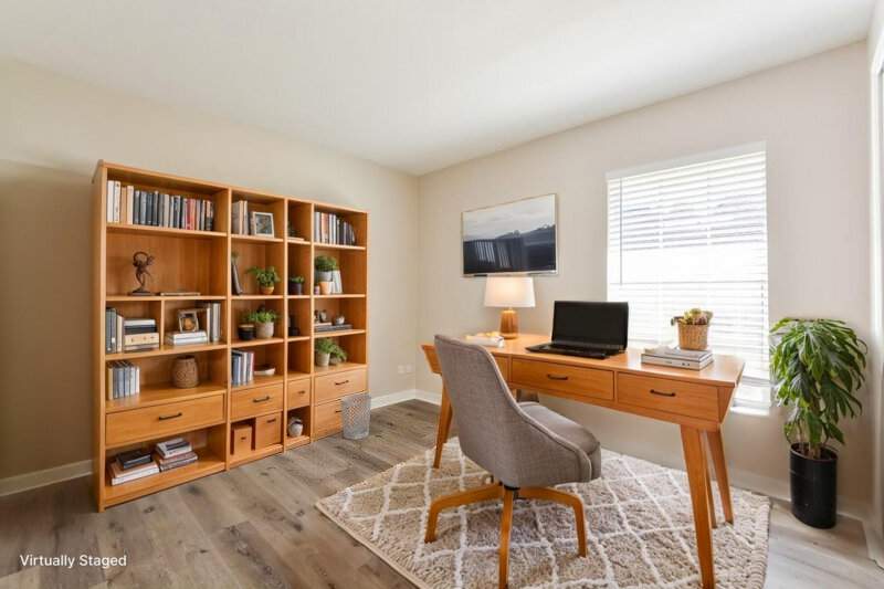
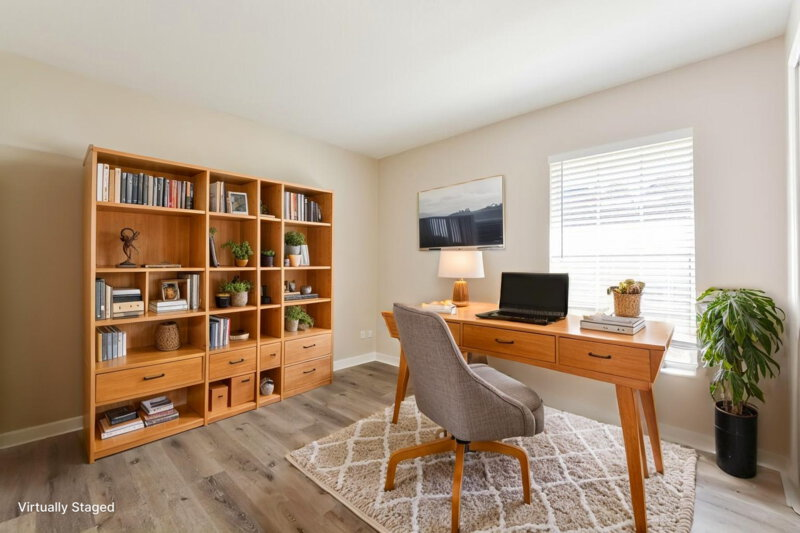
- wastebasket [339,393,372,441]
